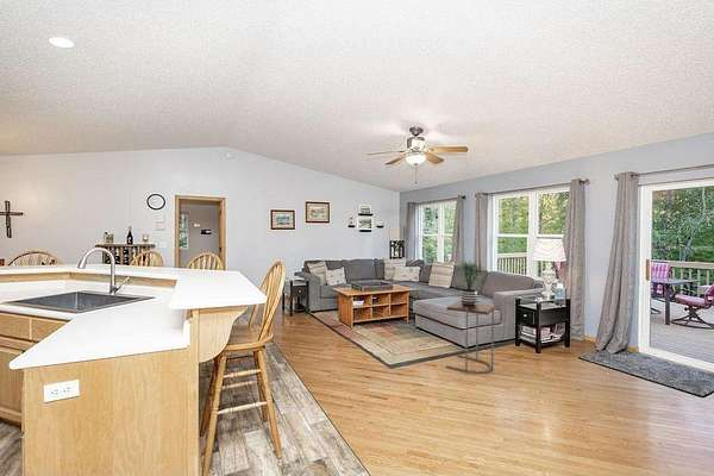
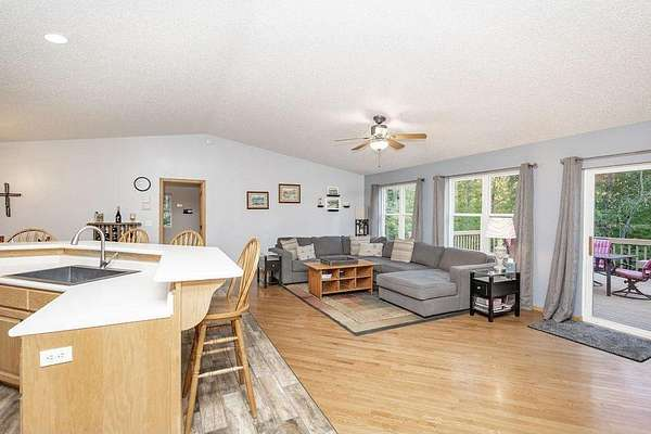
- potted plant [453,259,489,307]
- side table [445,300,497,374]
